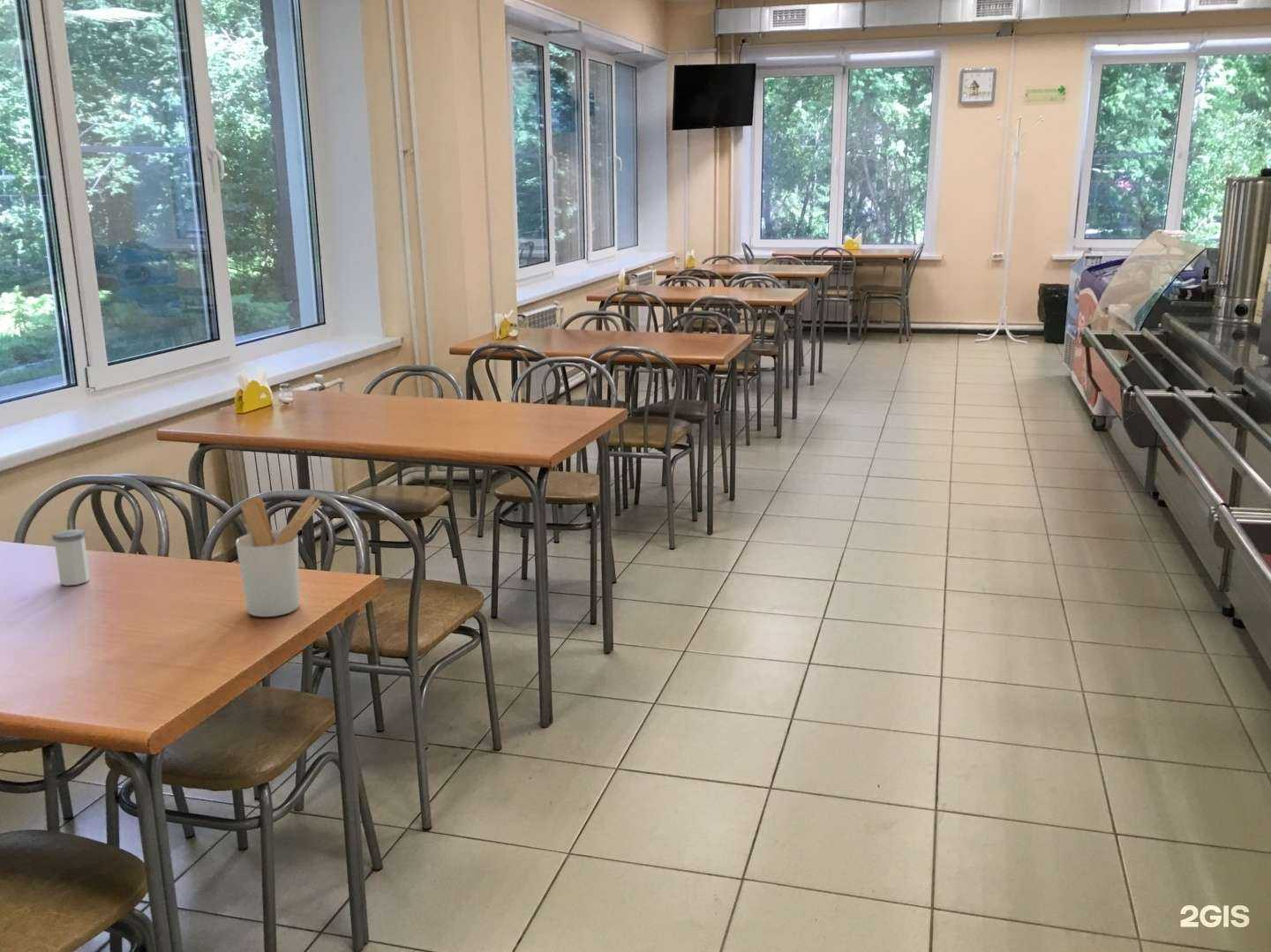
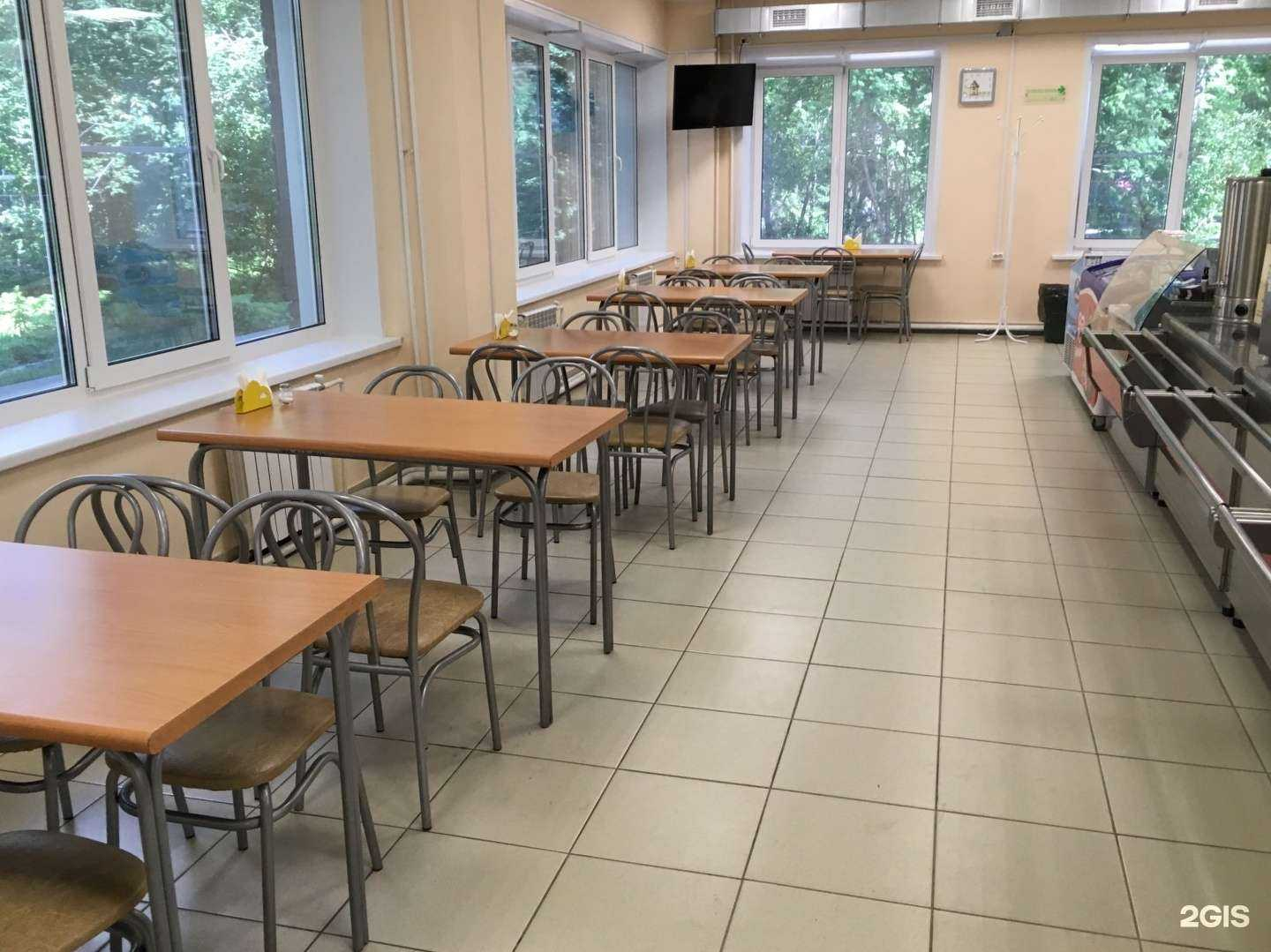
- utensil holder [235,495,322,618]
- salt shaker [51,528,91,587]
